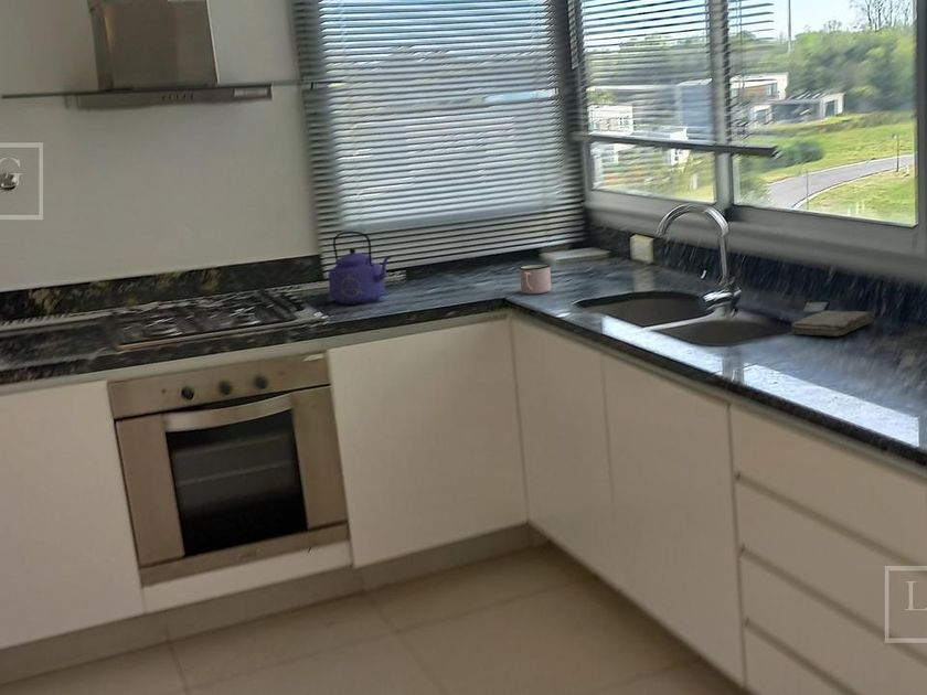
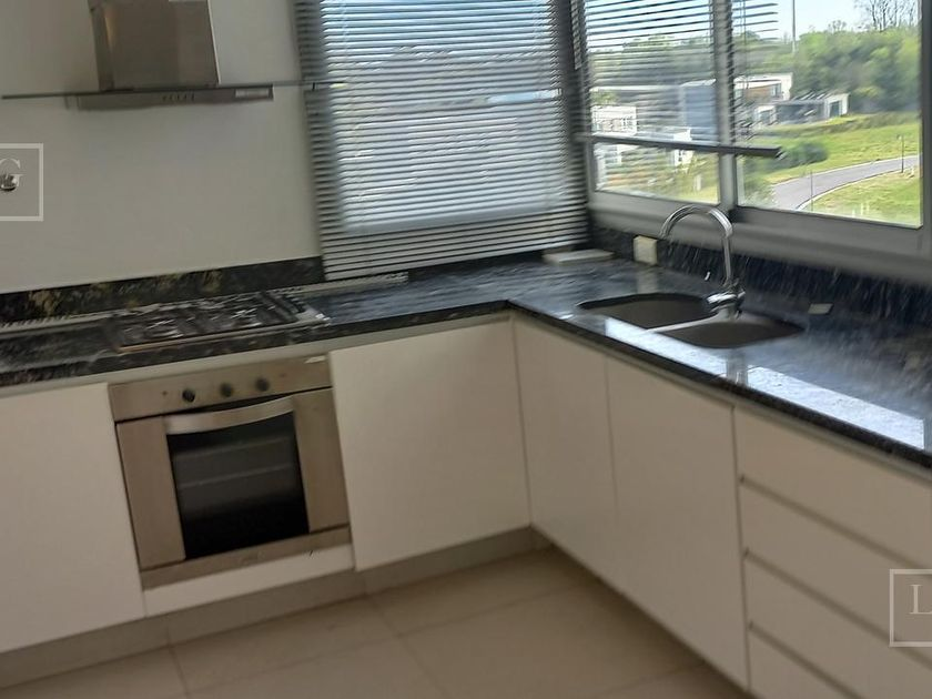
- mug [518,263,553,295]
- kettle [327,229,392,306]
- washcloth [790,310,873,338]
